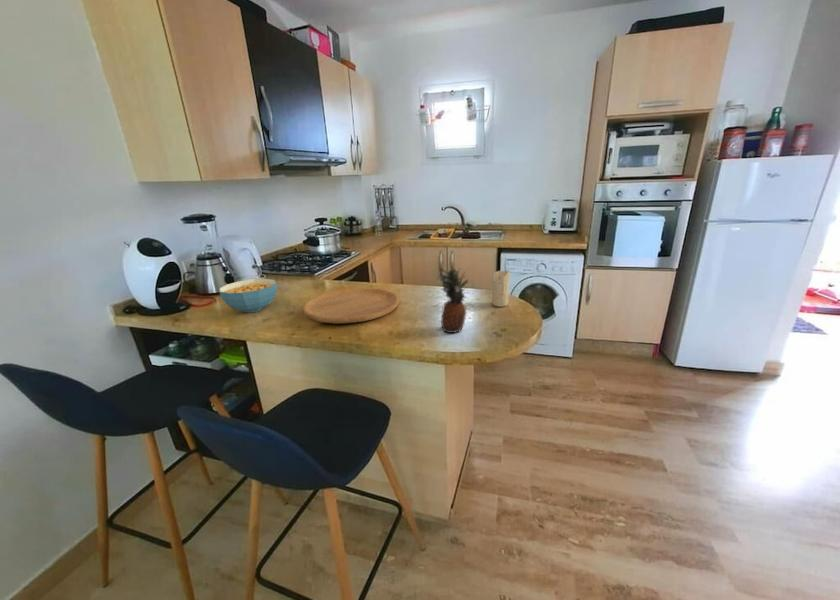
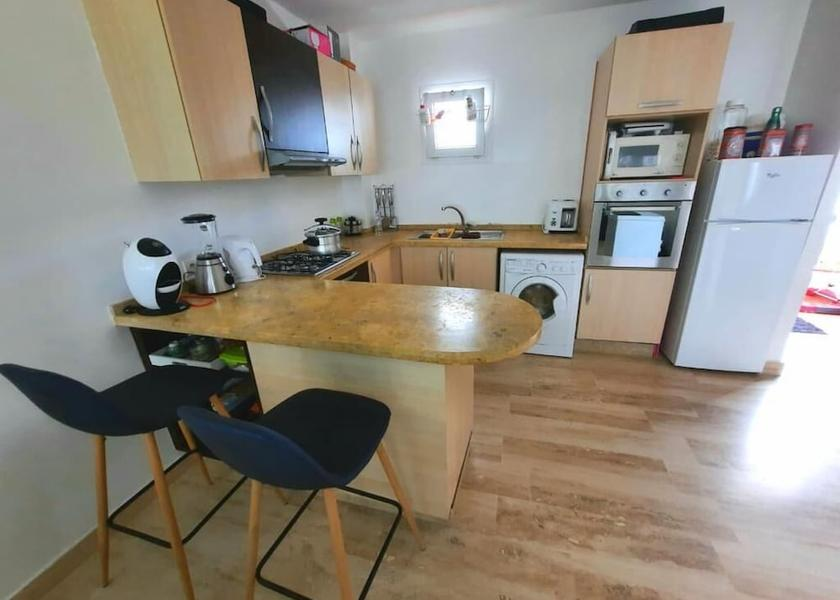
- candle [490,270,511,308]
- cutting board [302,287,400,325]
- fruit [432,266,471,334]
- cereal bowl [218,278,278,313]
